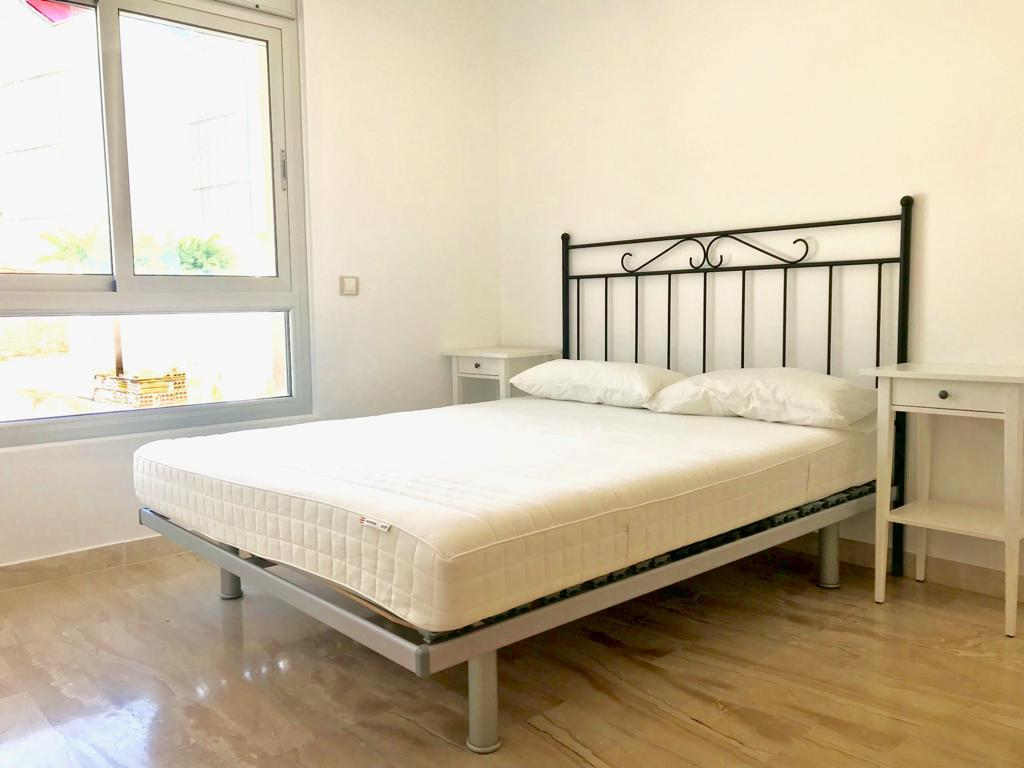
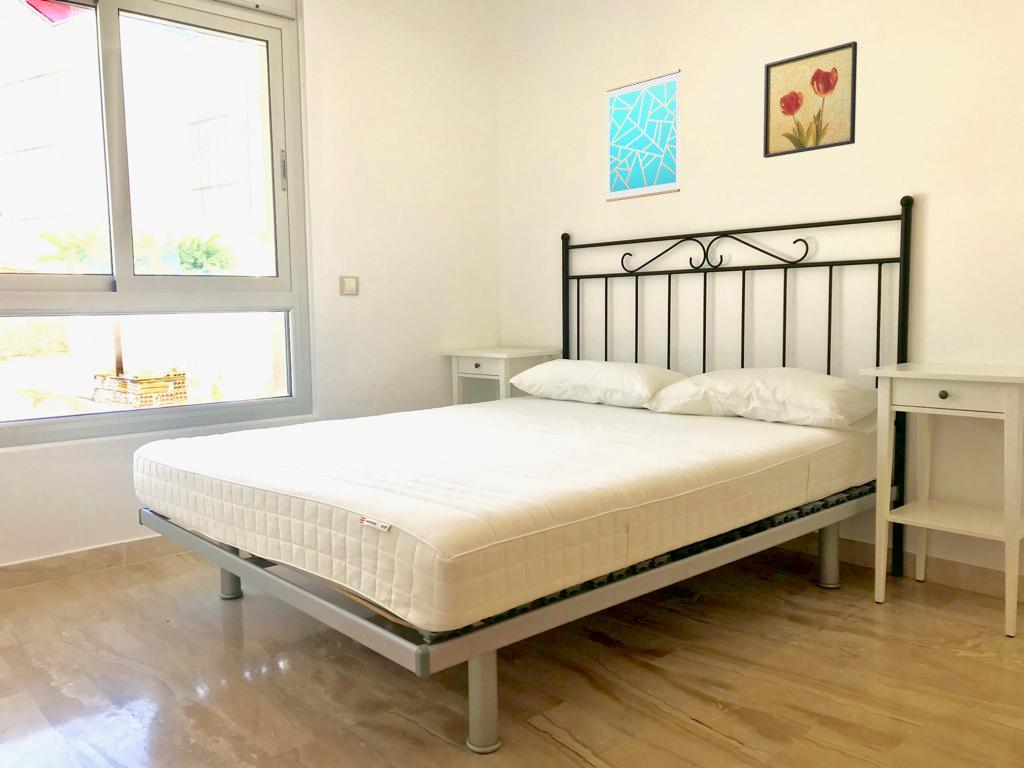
+ wall art [762,40,858,159]
+ wall art [605,68,682,203]
